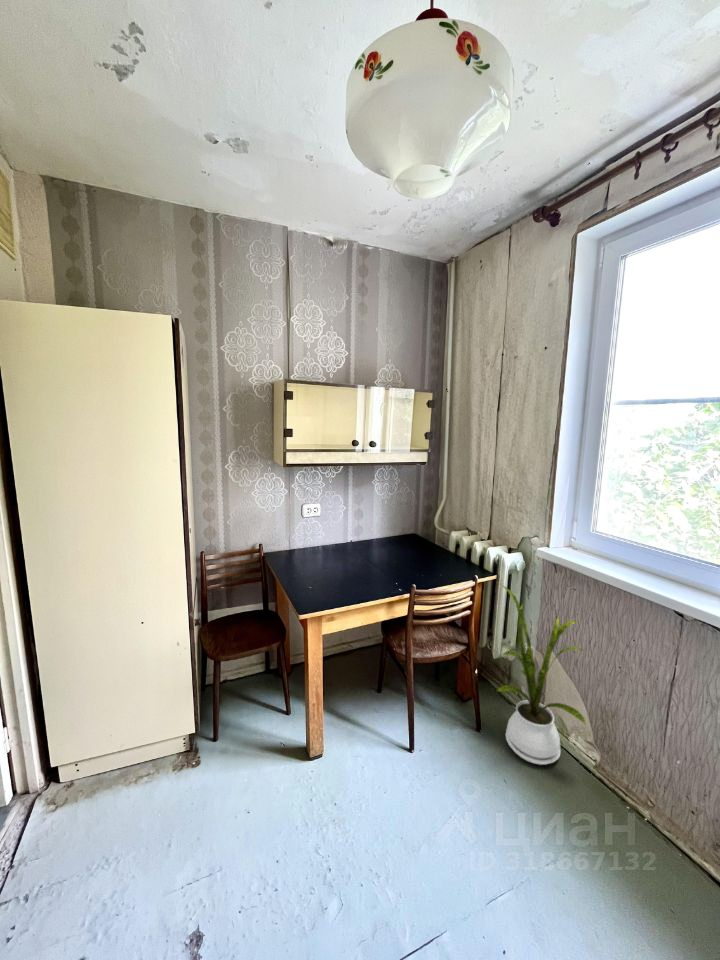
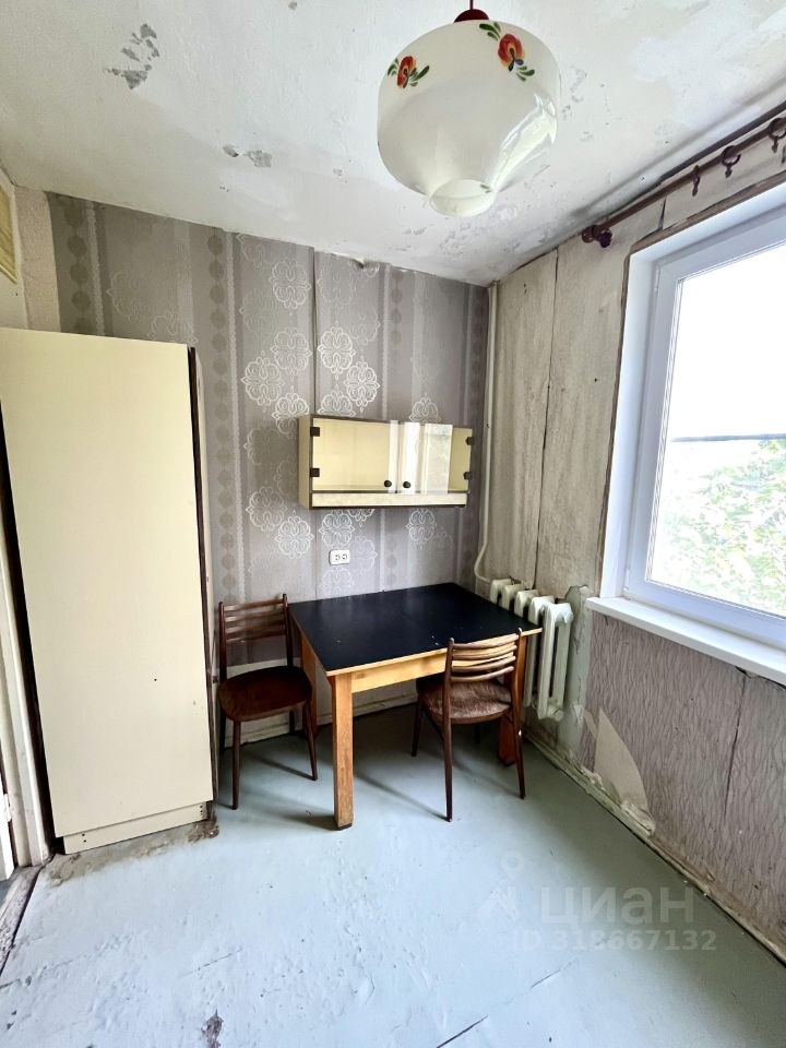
- house plant [495,582,587,766]
